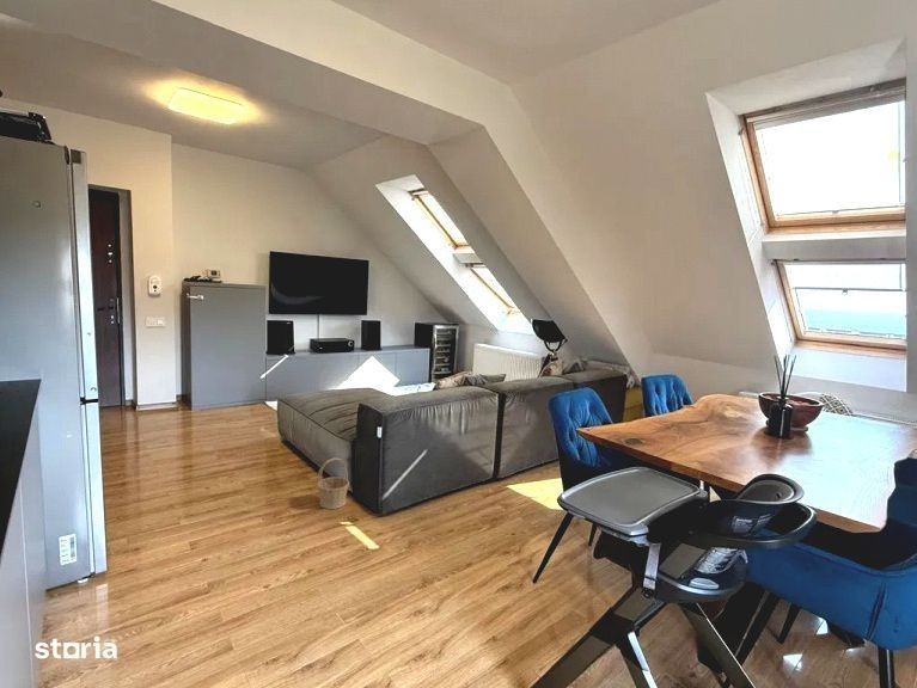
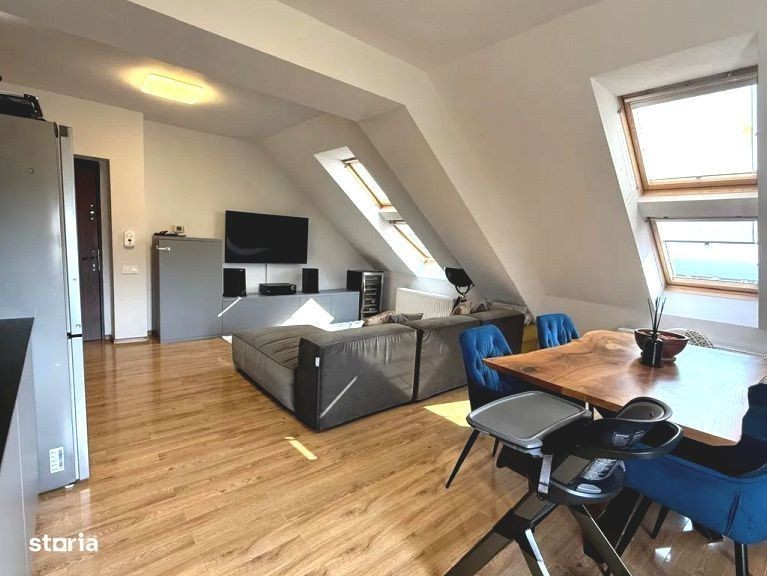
- basket [316,457,350,510]
